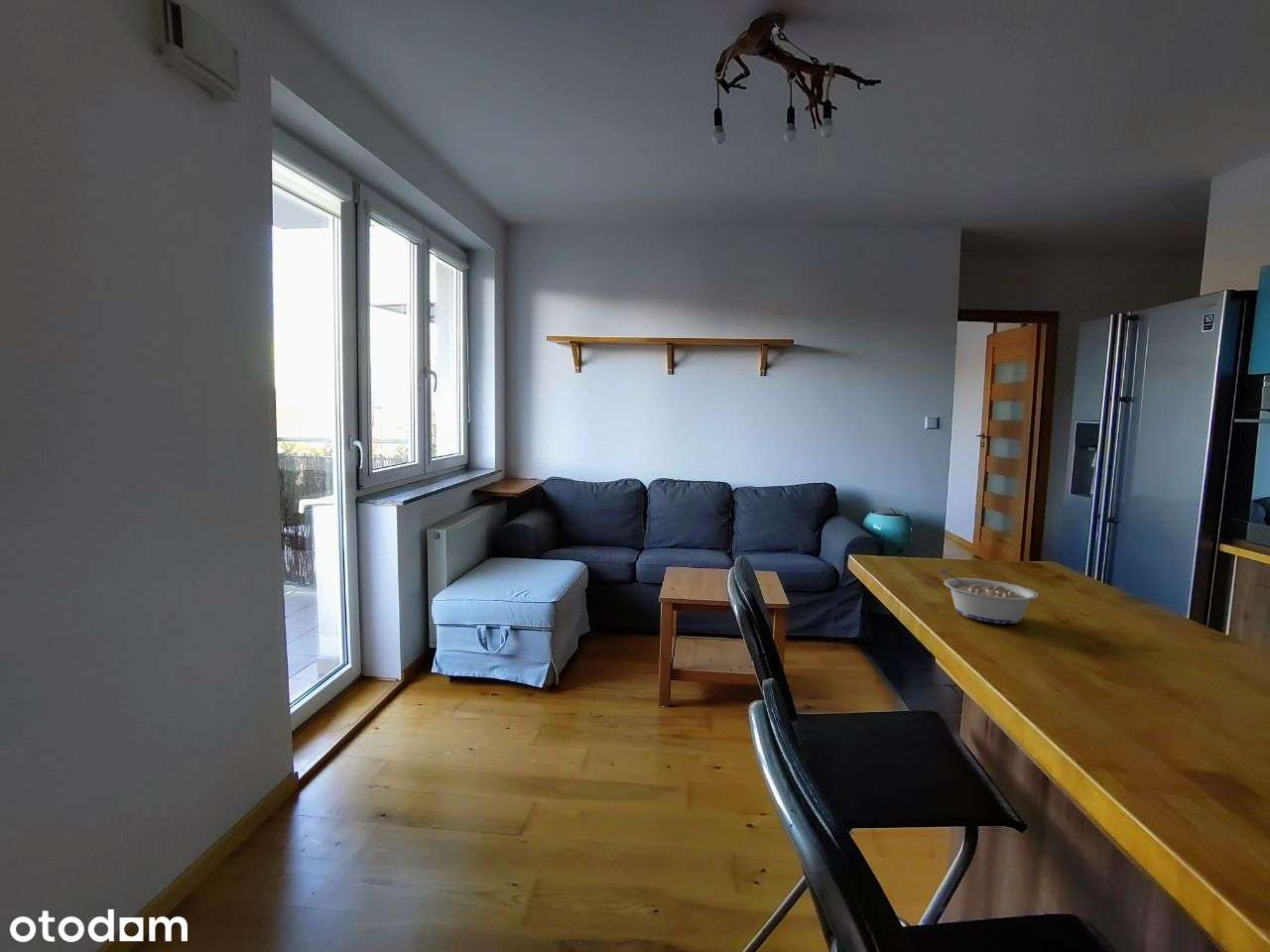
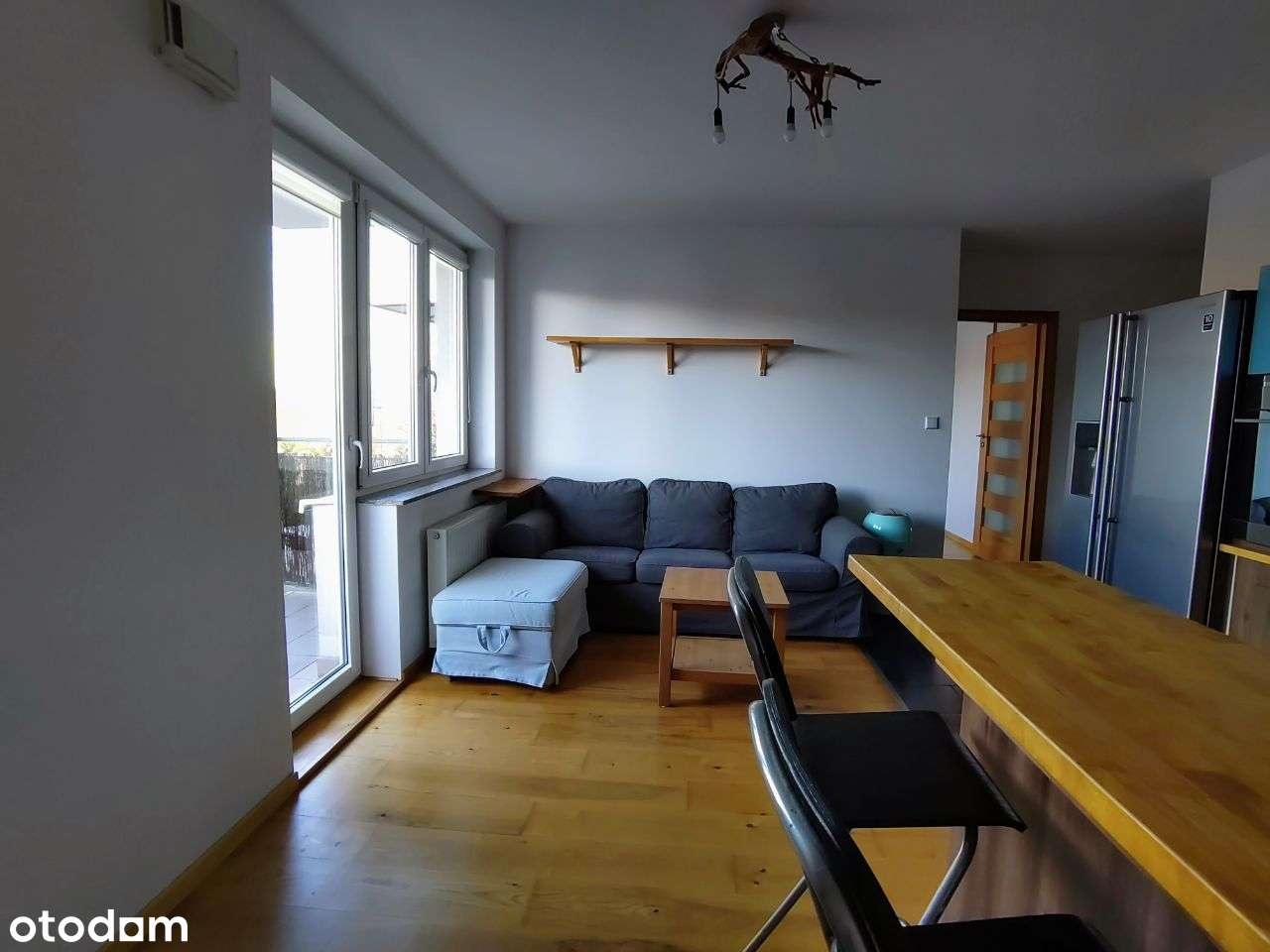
- legume [939,568,1040,625]
